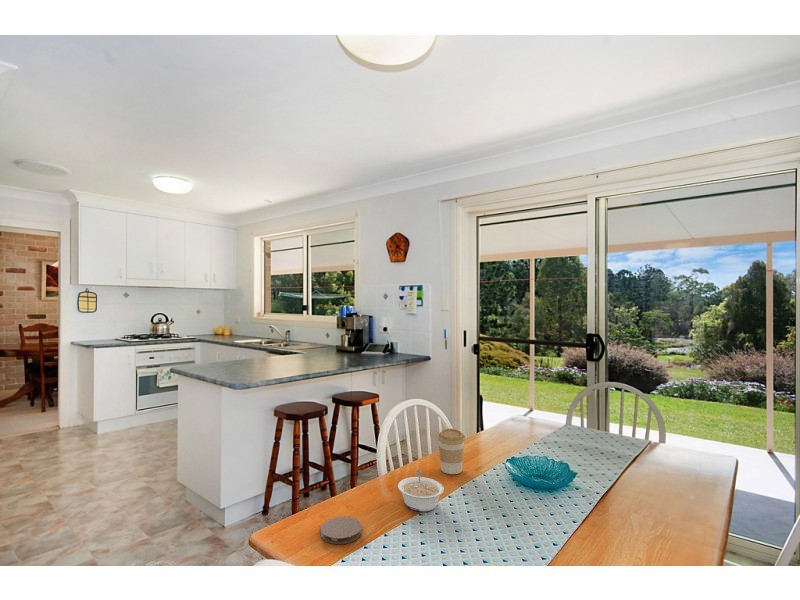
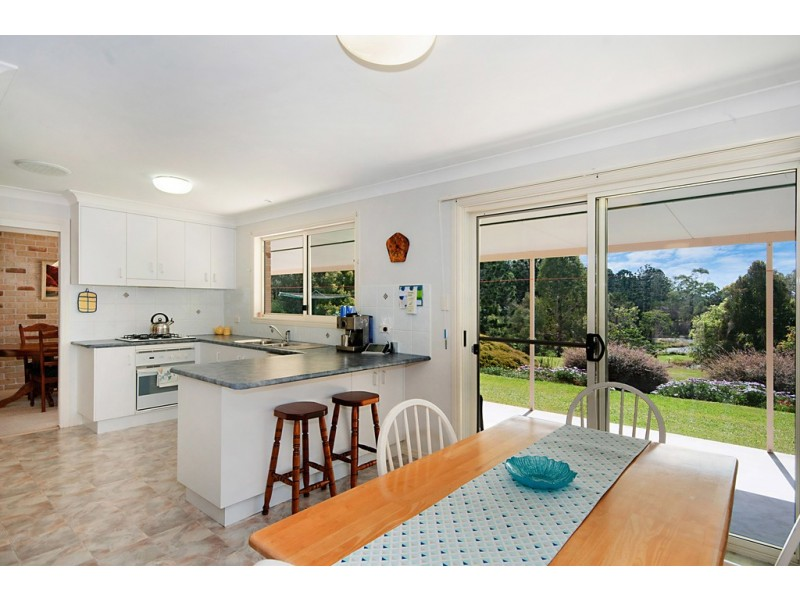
- coffee cup [437,428,466,475]
- legume [397,469,445,513]
- coaster [320,516,363,545]
